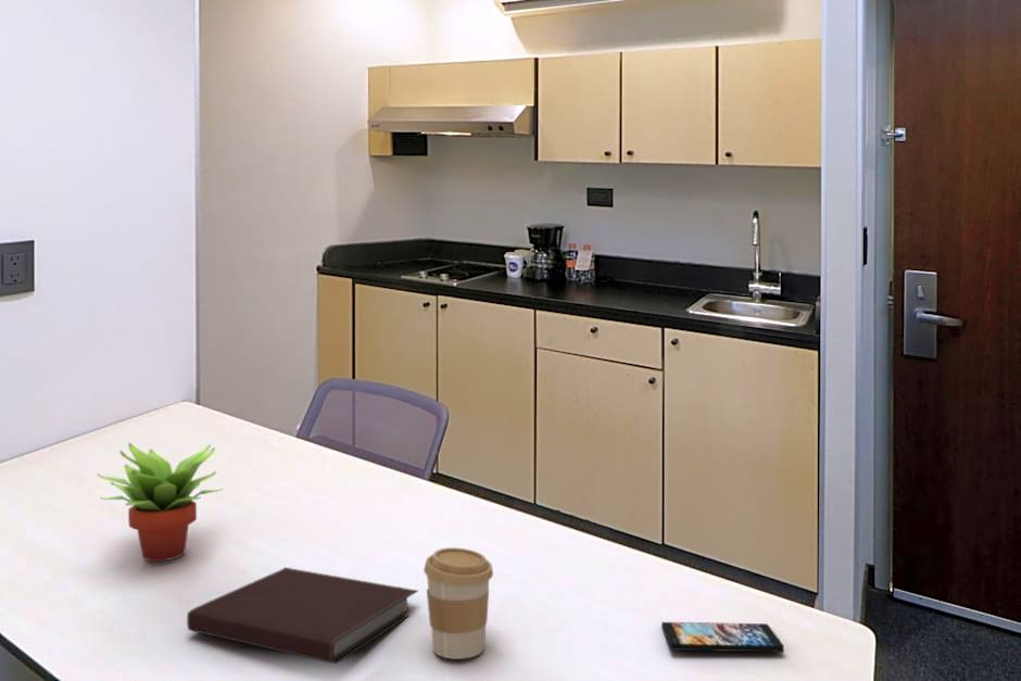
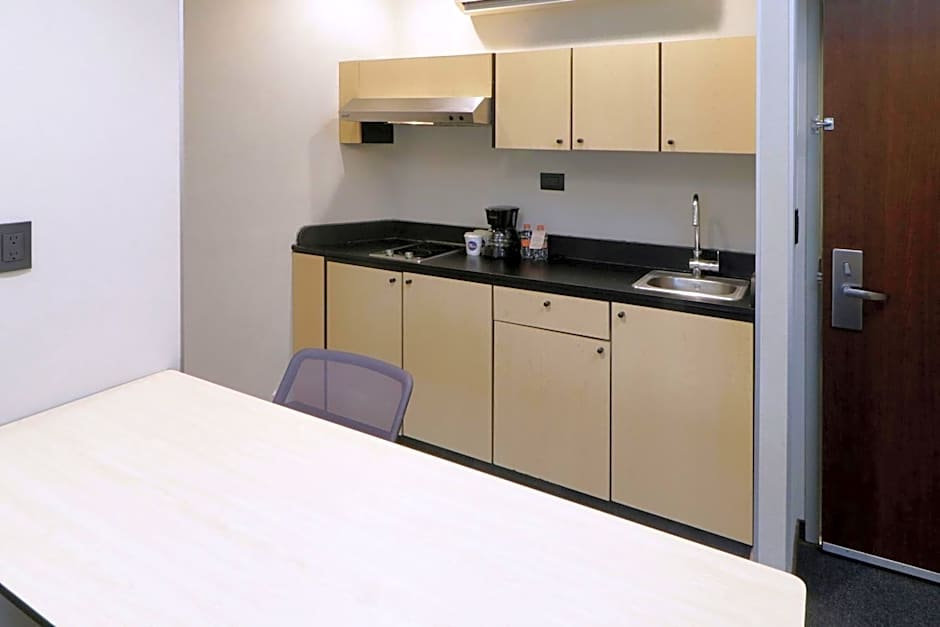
- notebook [186,567,419,665]
- succulent plant [96,442,223,563]
- coffee cup [423,546,494,660]
- smartphone [660,621,785,654]
